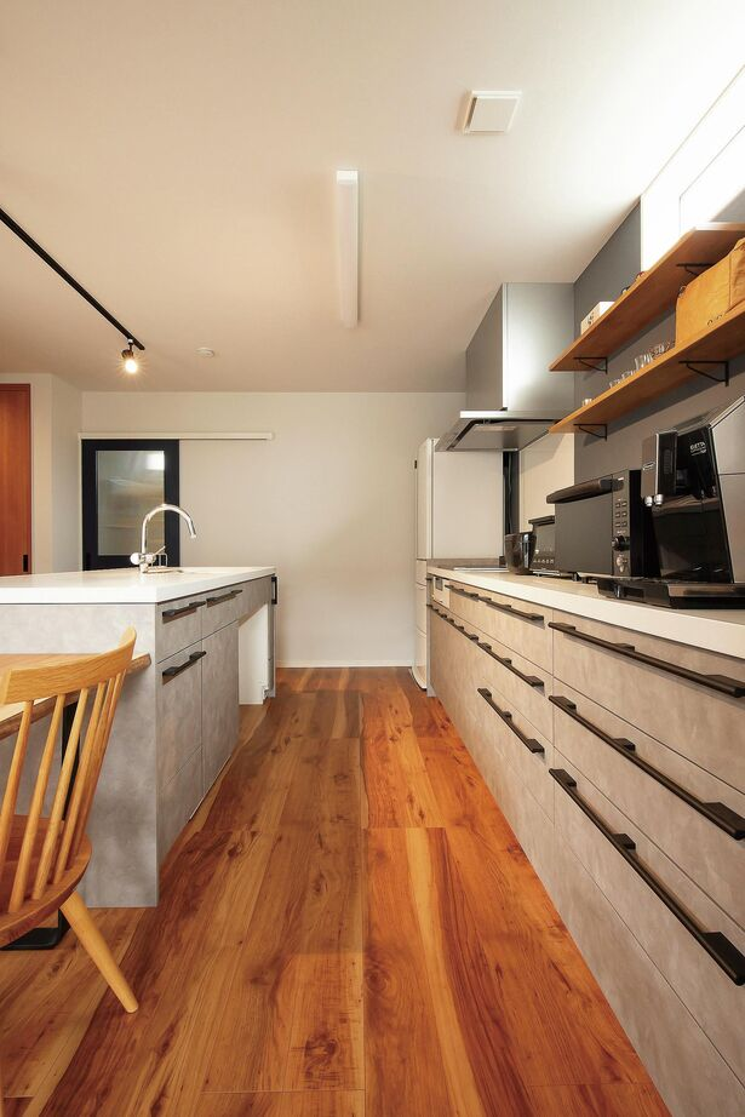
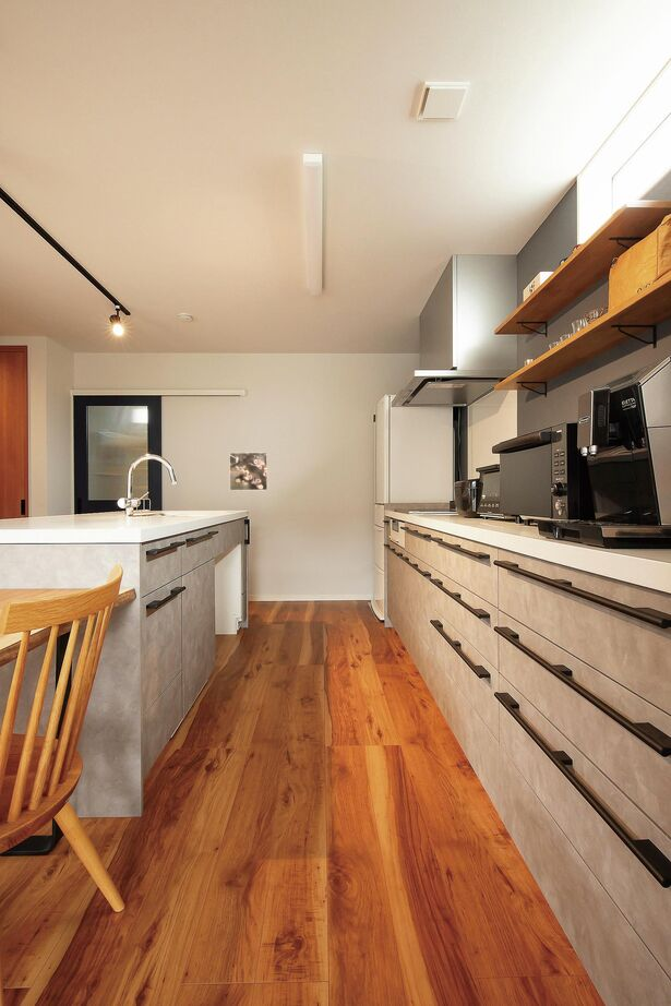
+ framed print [228,452,269,492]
